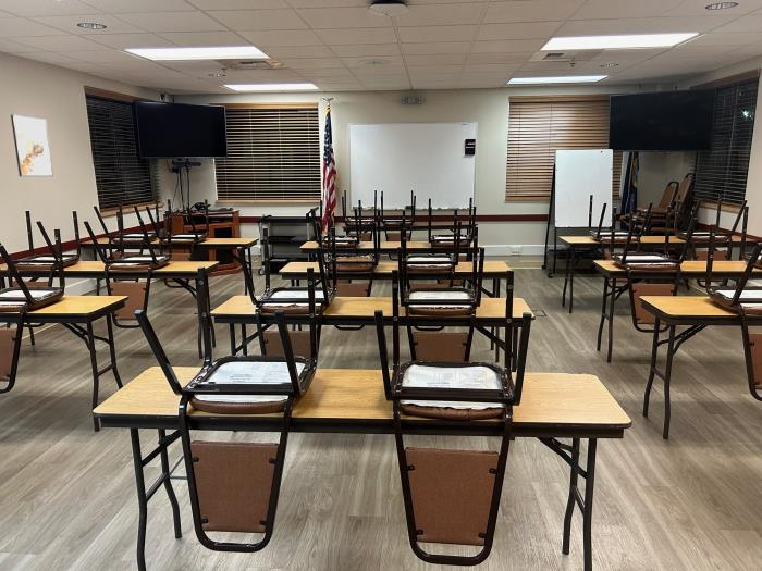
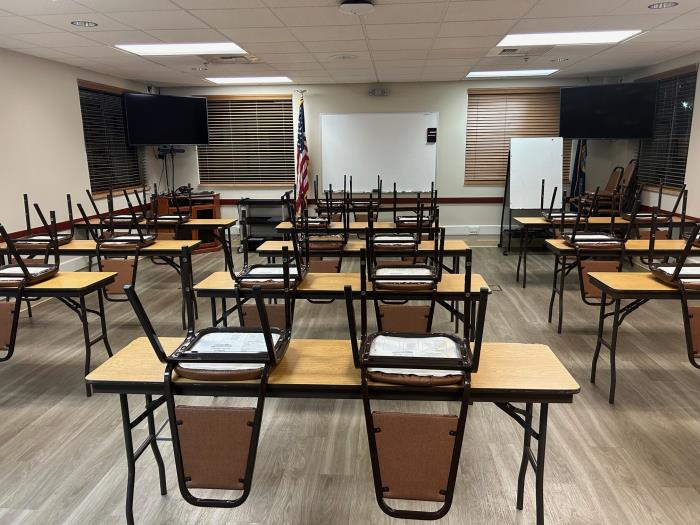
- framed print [10,114,54,177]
